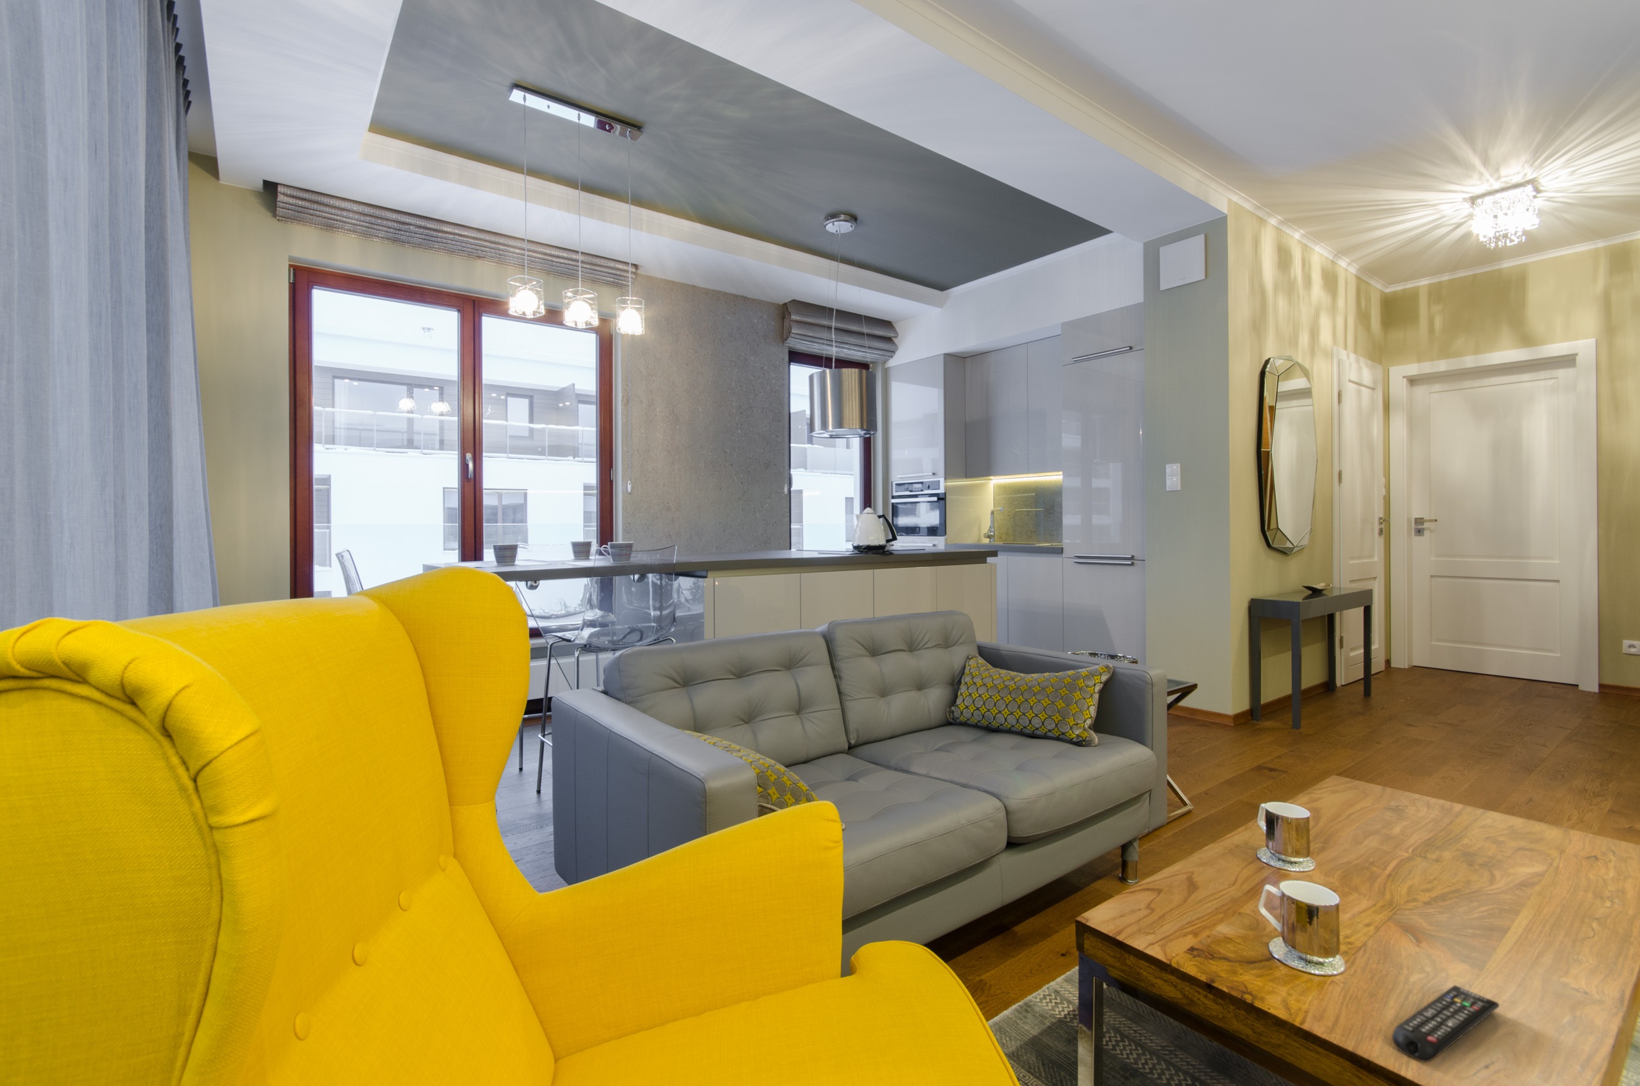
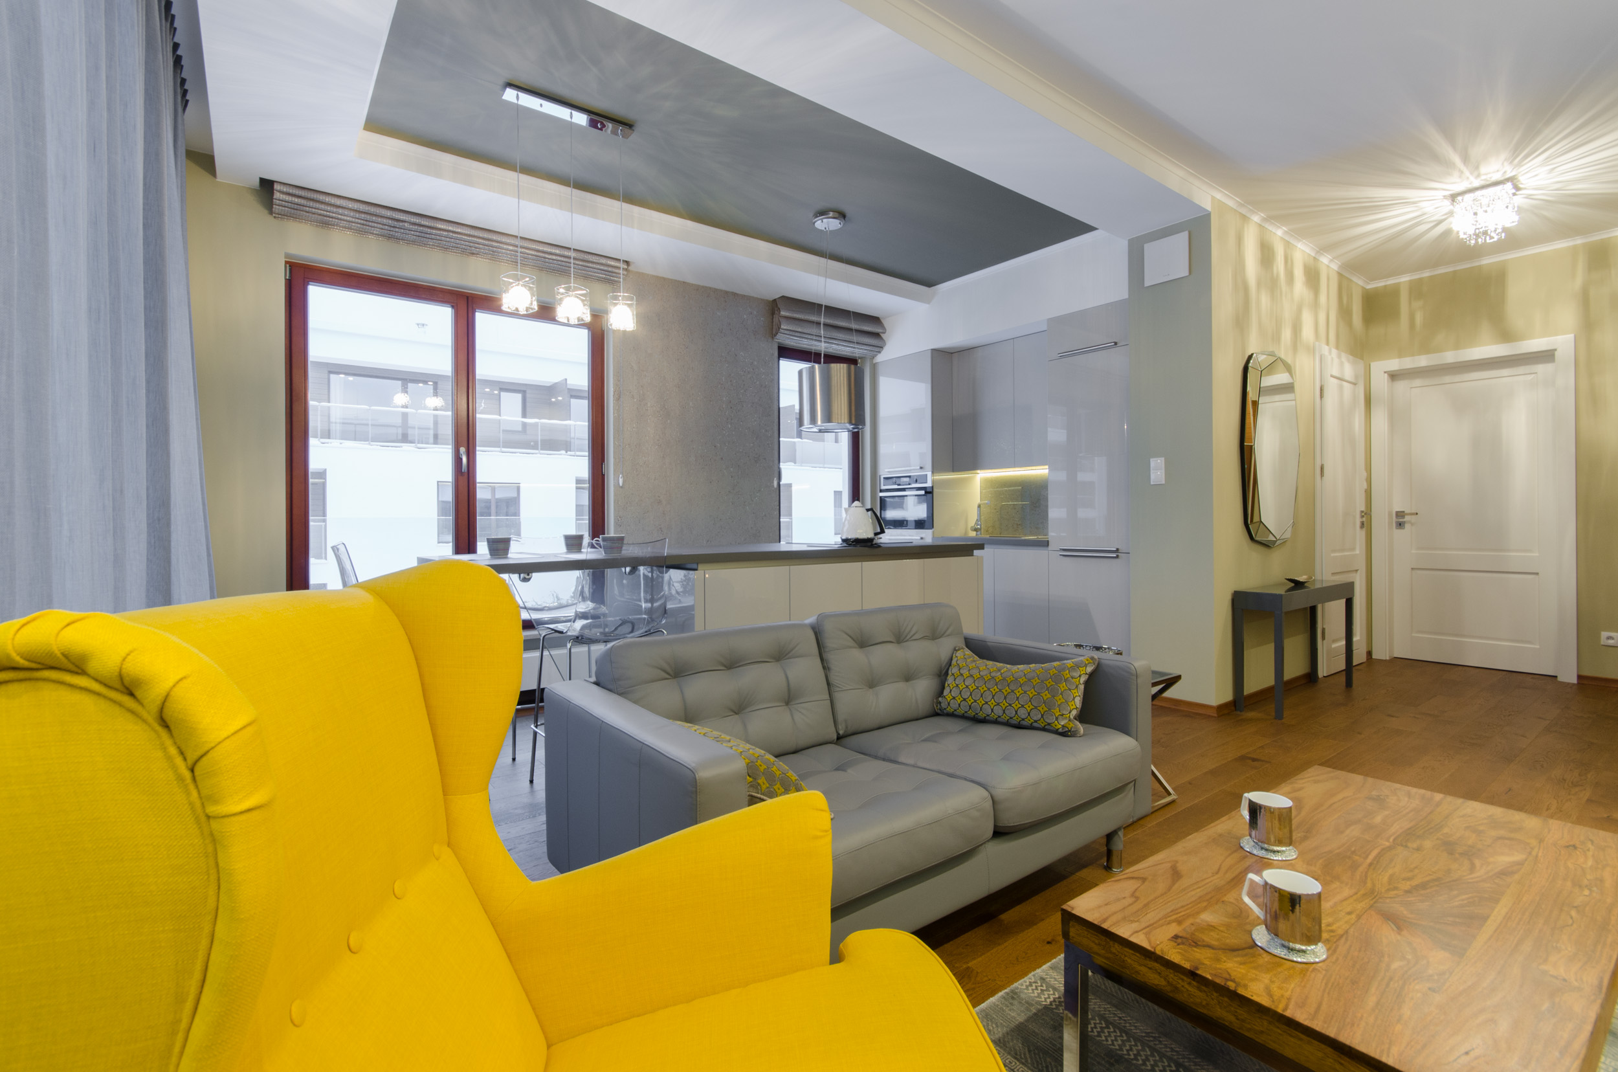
- remote control [1392,984,1501,1063]
